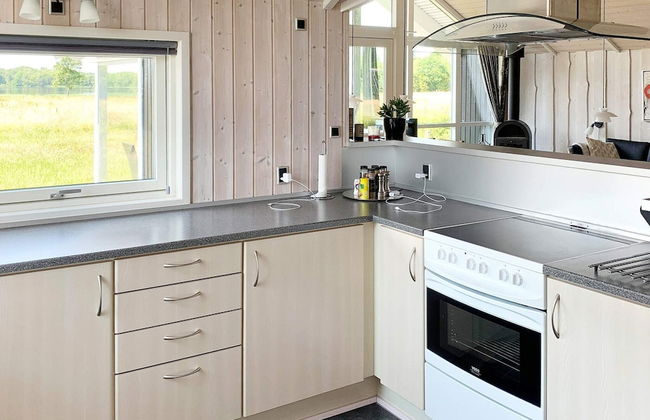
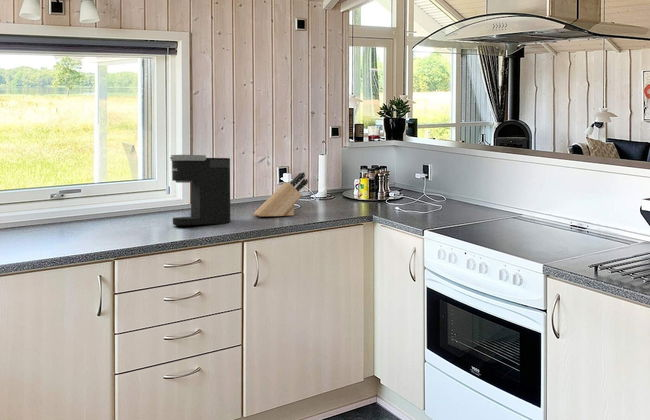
+ knife block [252,172,309,218]
+ coffee maker [169,154,231,226]
